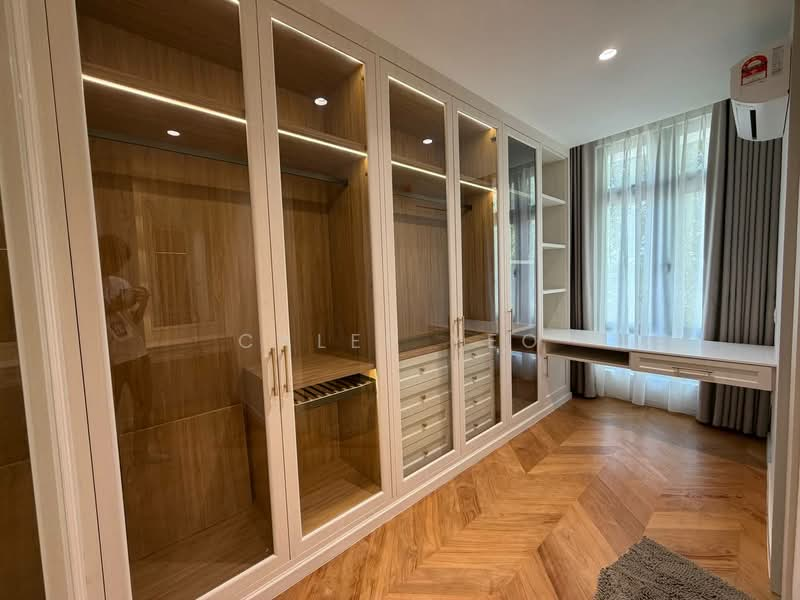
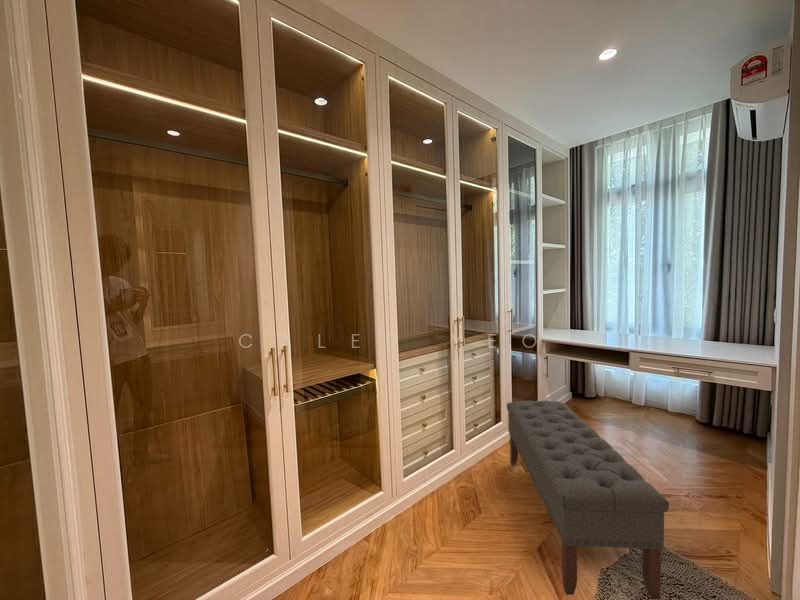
+ bench [506,400,670,600]
